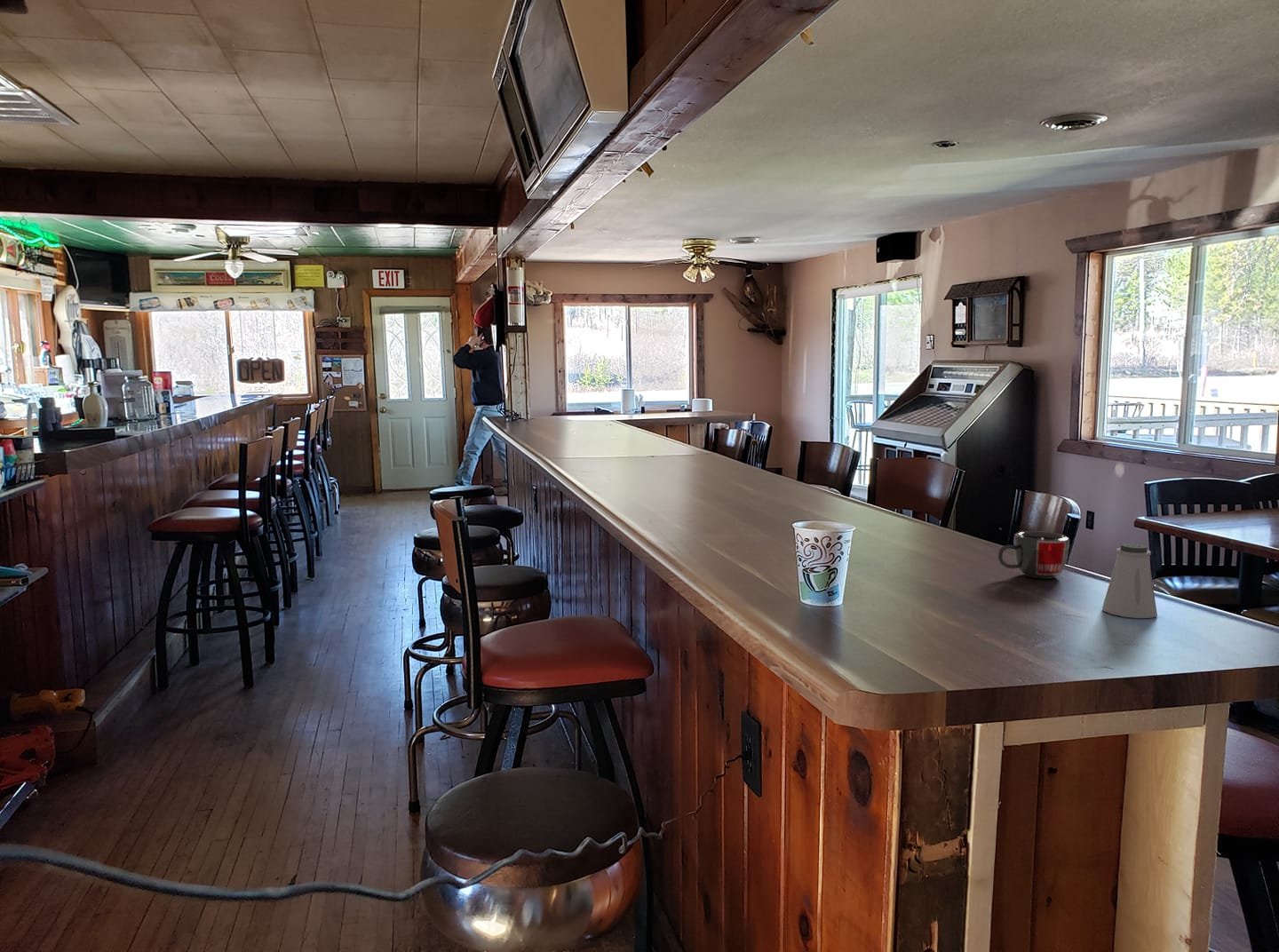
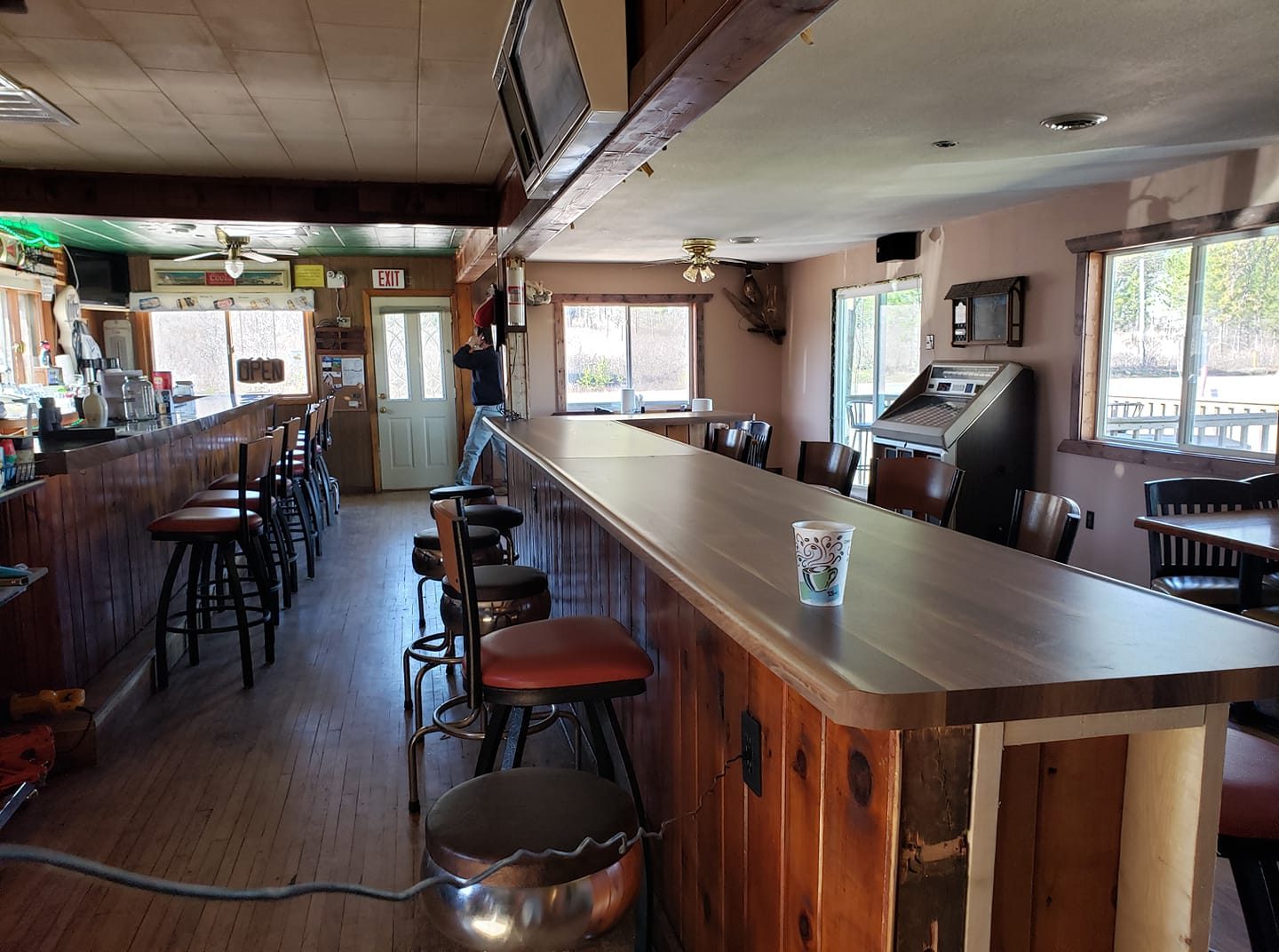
- saltshaker [1101,543,1158,619]
- mug [997,530,1070,580]
